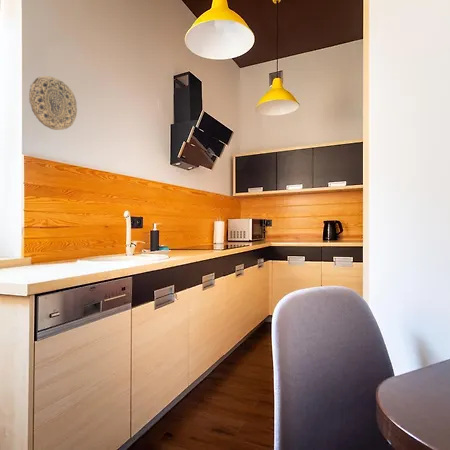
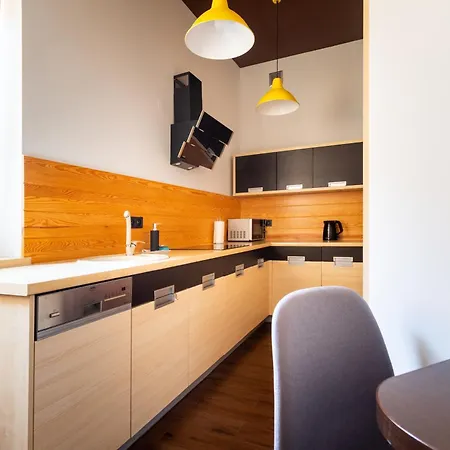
- decorative plate [28,75,78,131]
